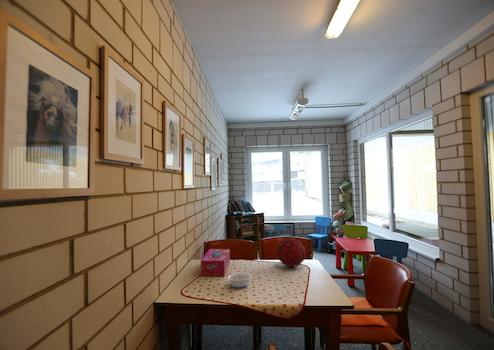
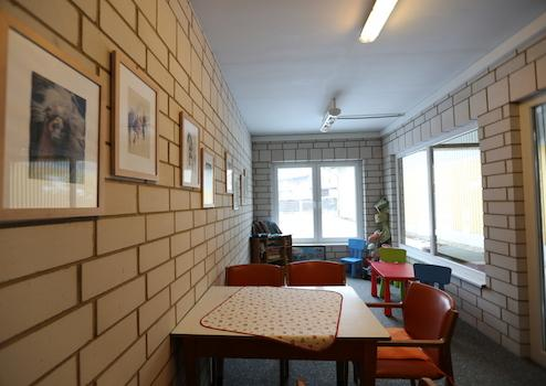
- legume [226,271,252,289]
- tissue box [200,248,231,278]
- decorative orb [276,237,306,268]
